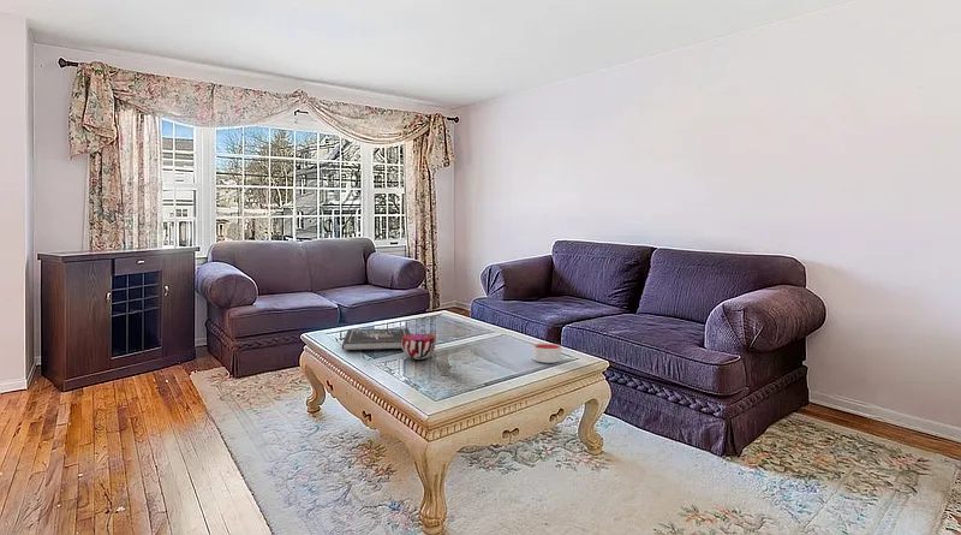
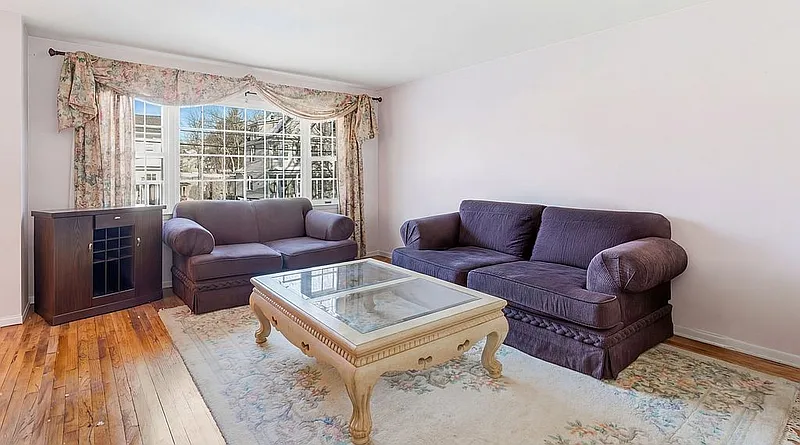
- candle [532,343,562,364]
- book [341,327,412,351]
- decorative bowl [401,333,437,361]
